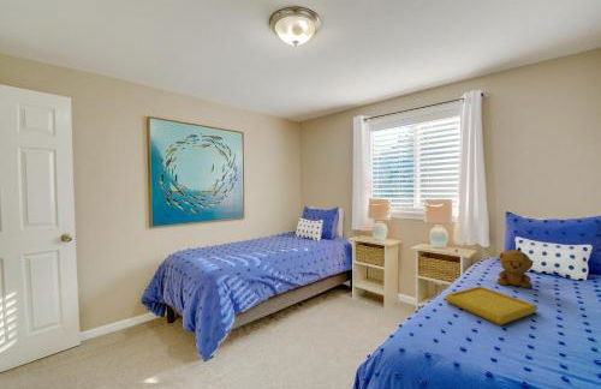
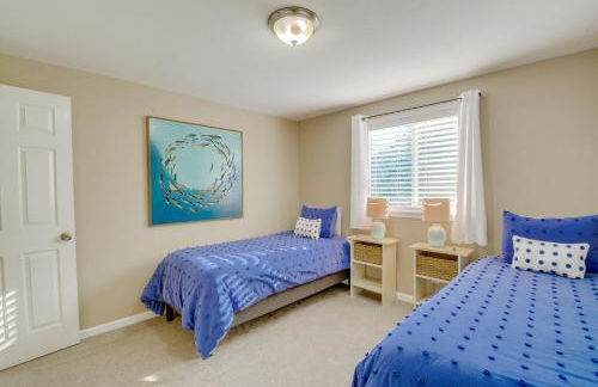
- stuffed bear [496,246,534,289]
- serving tray [444,285,538,327]
